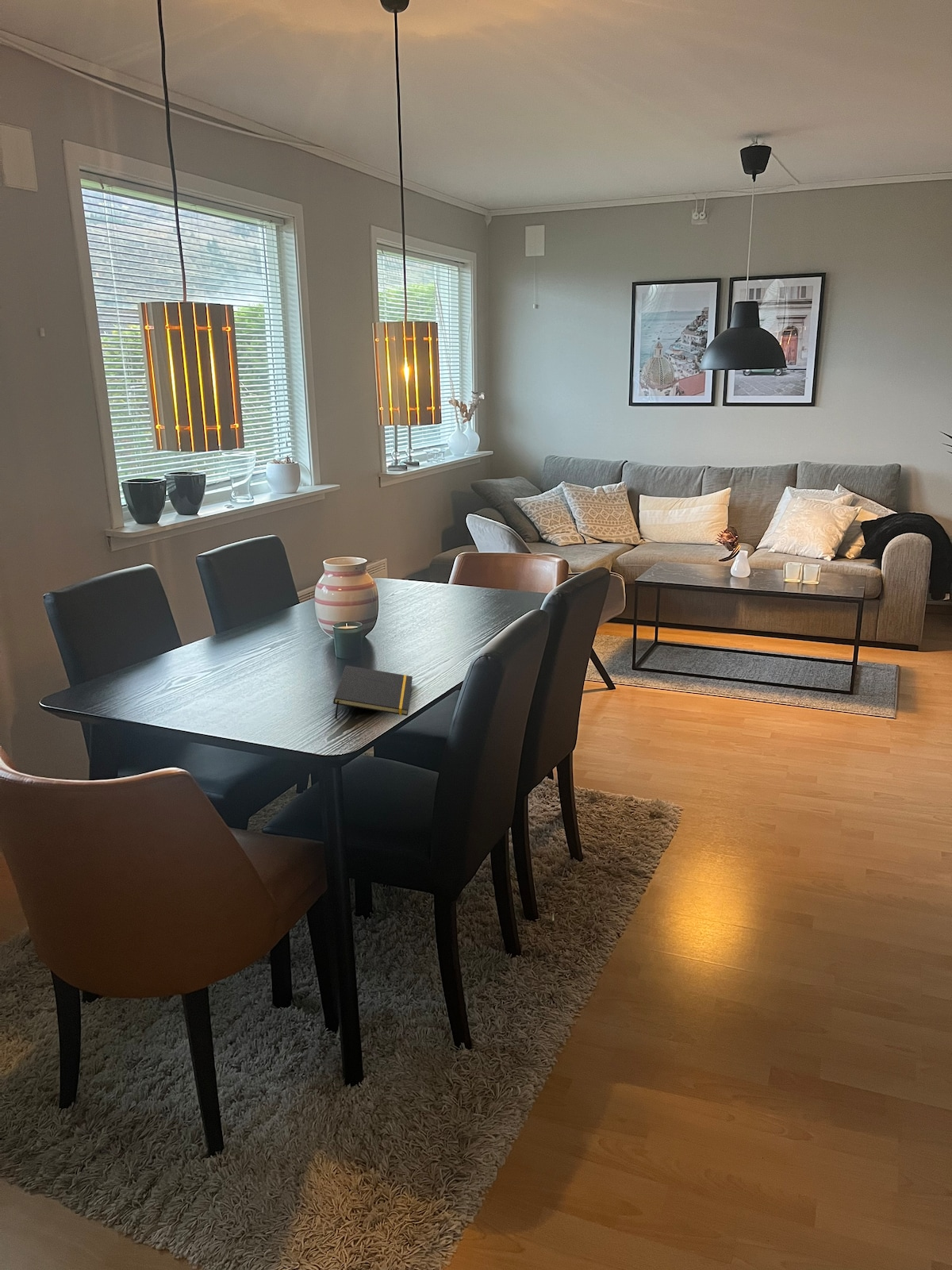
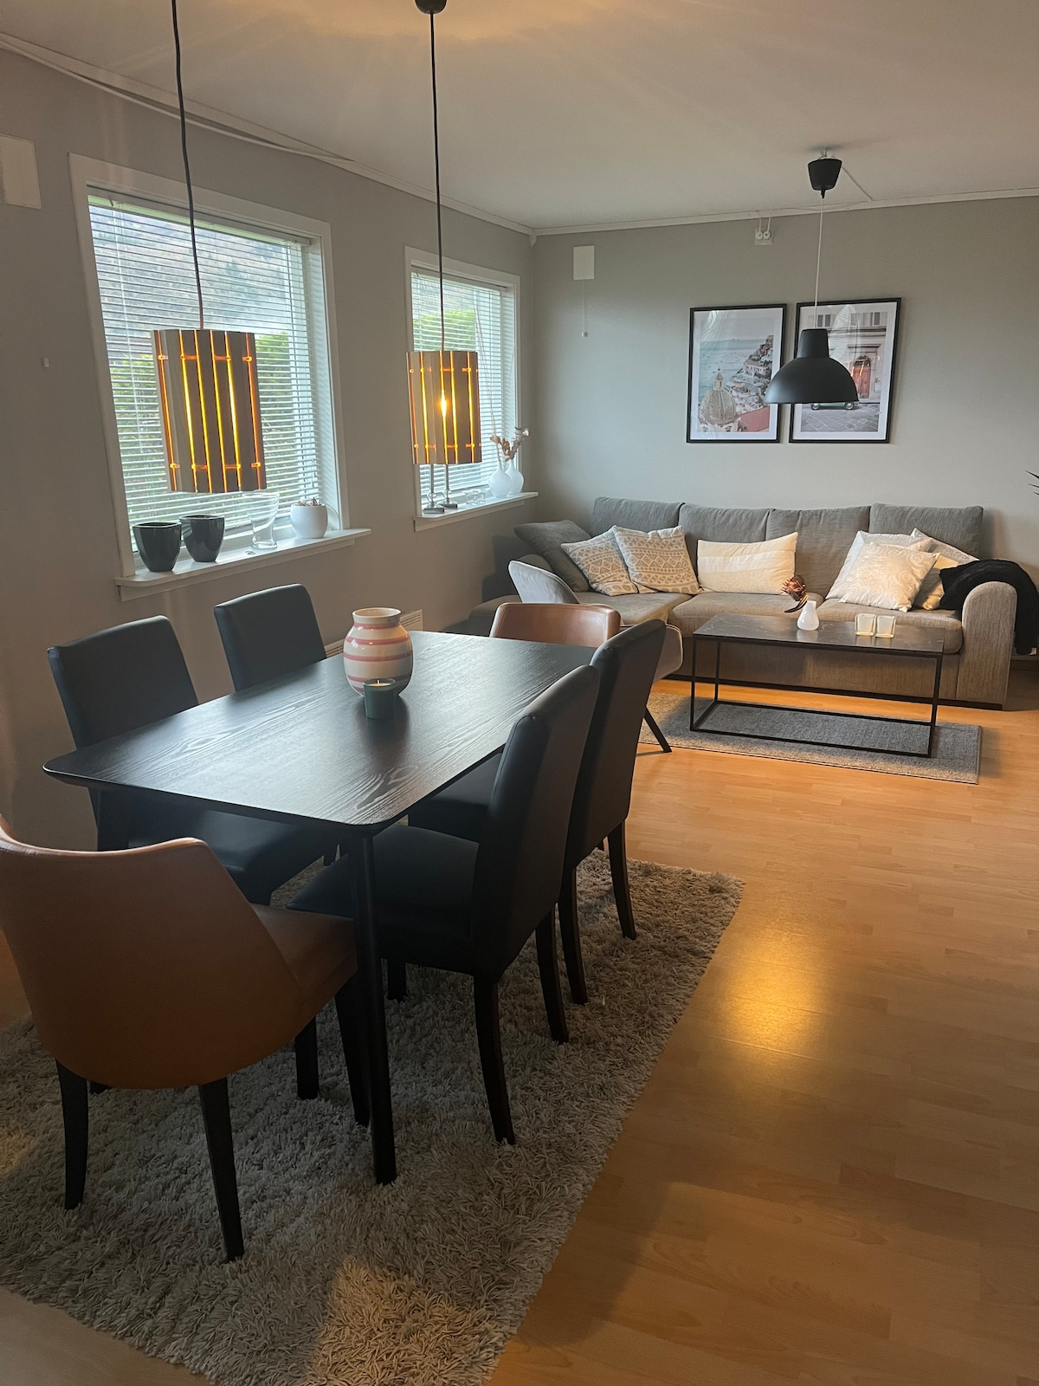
- notepad [332,664,413,719]
